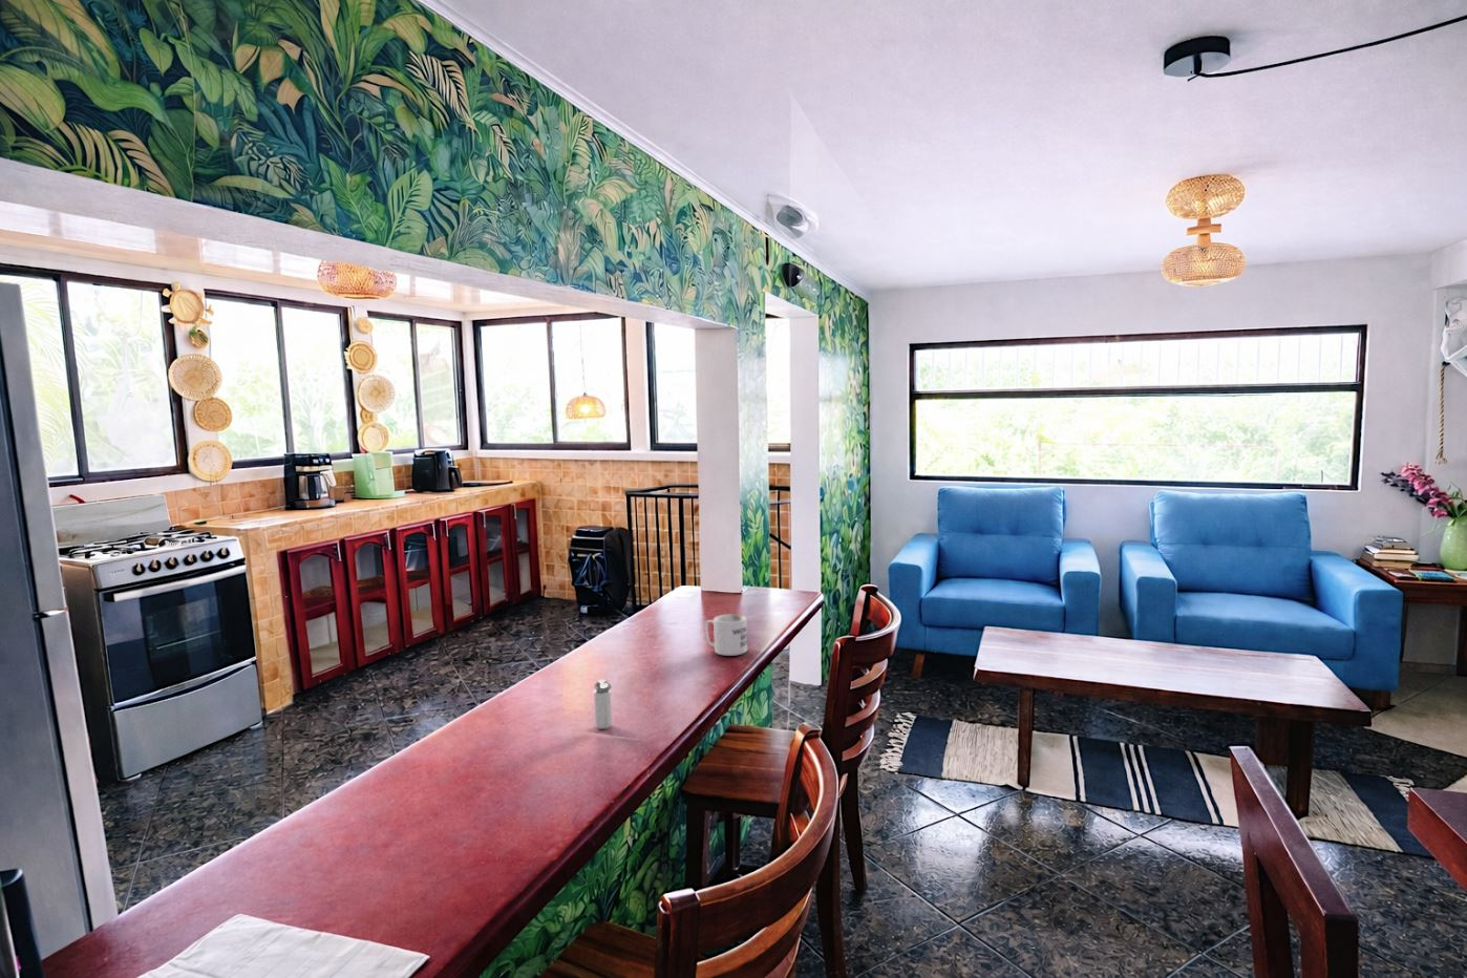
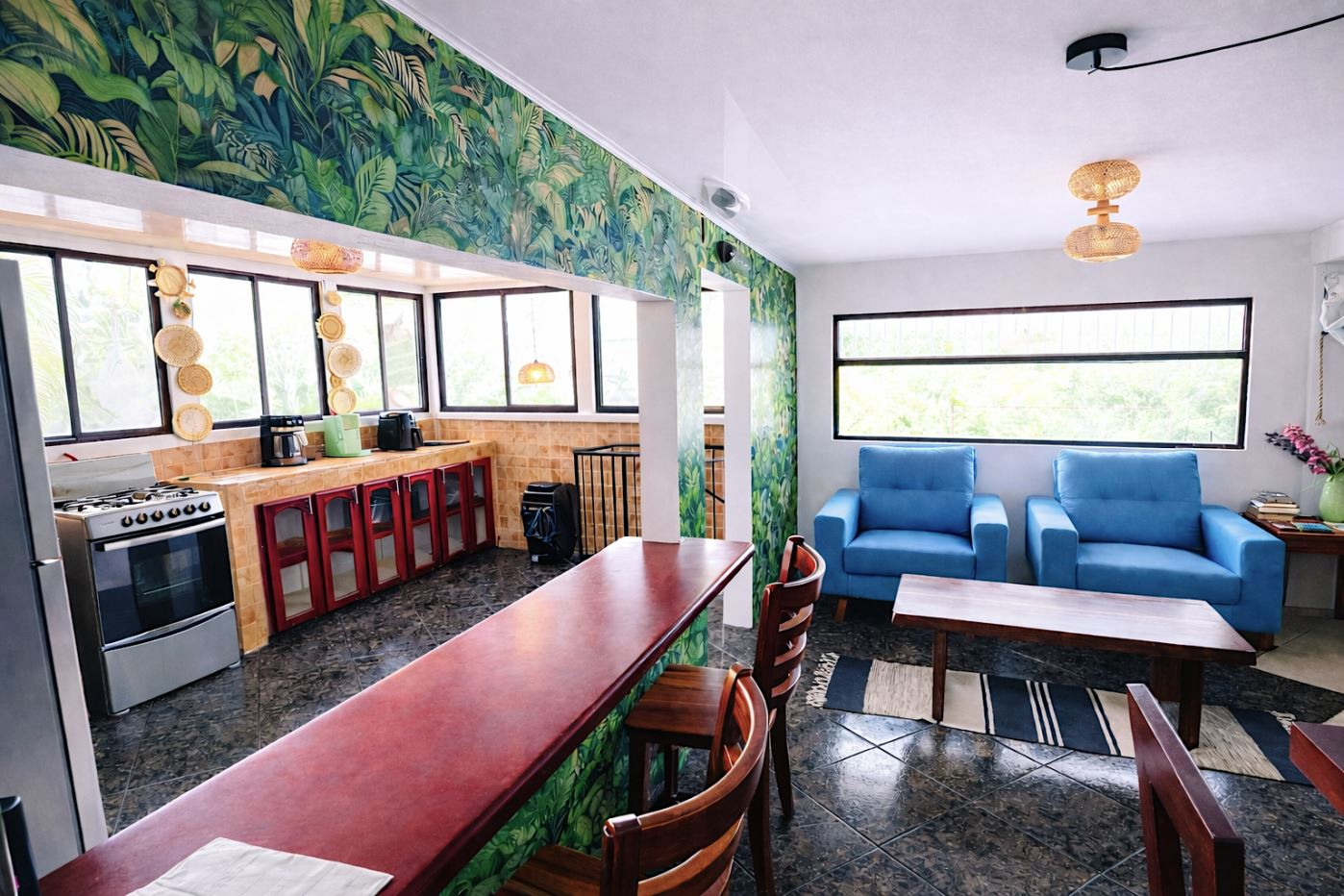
- mug [703,612,748,657]
- shaker [593,679,612,730]
